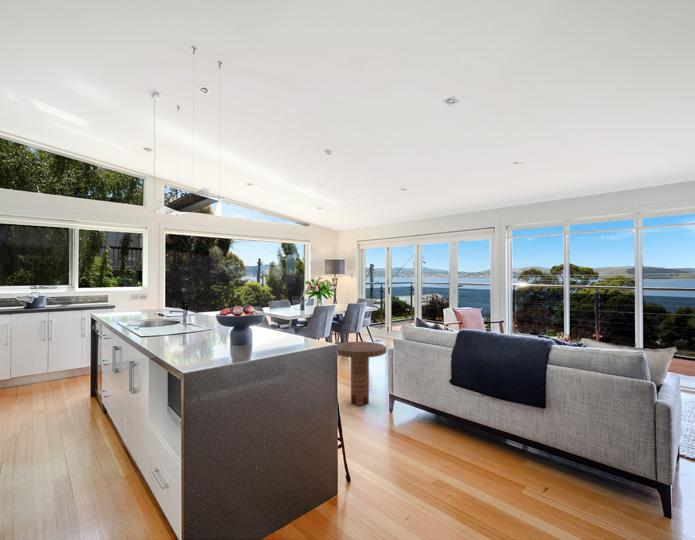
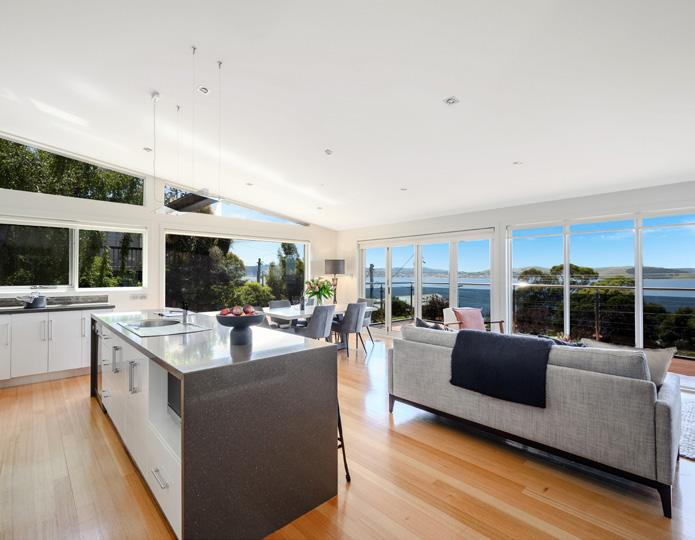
- side table [337,341,387,407]
